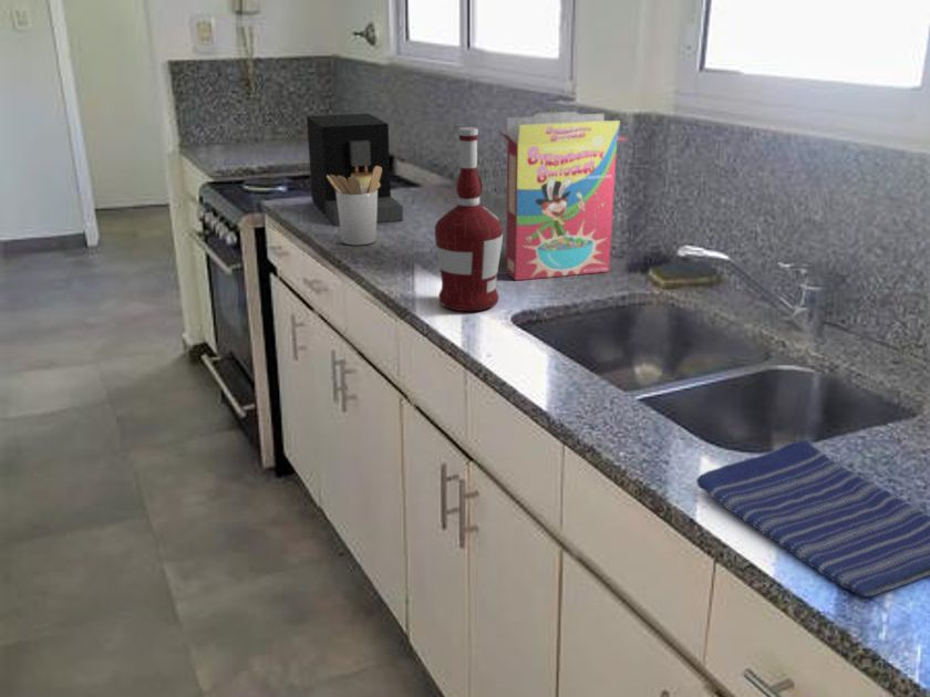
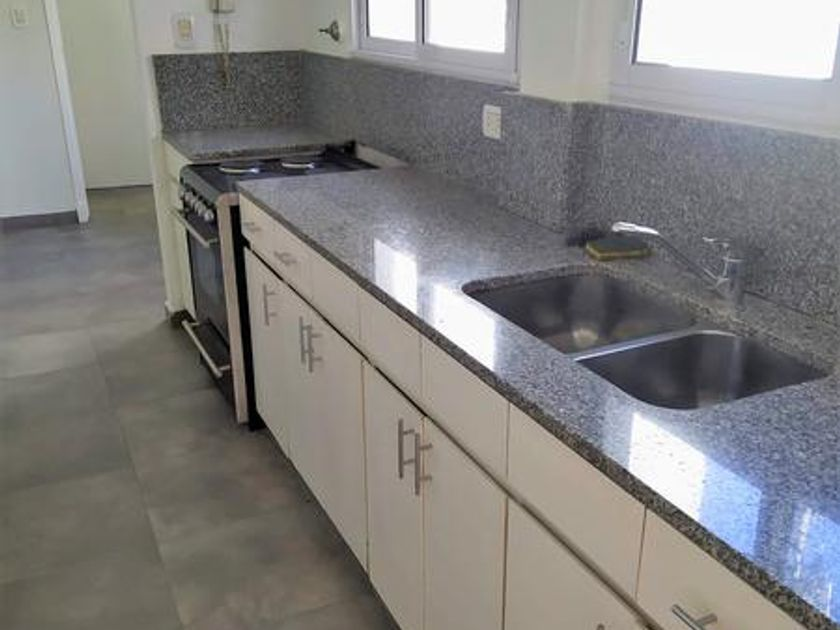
- coffee maker [306,113,404,227]
- dish towel [695,439,930,597]
- cereal box [498,111,628,281]
- alcohol [434,126,504,312]
- utensil holder [327,166,382,246]
